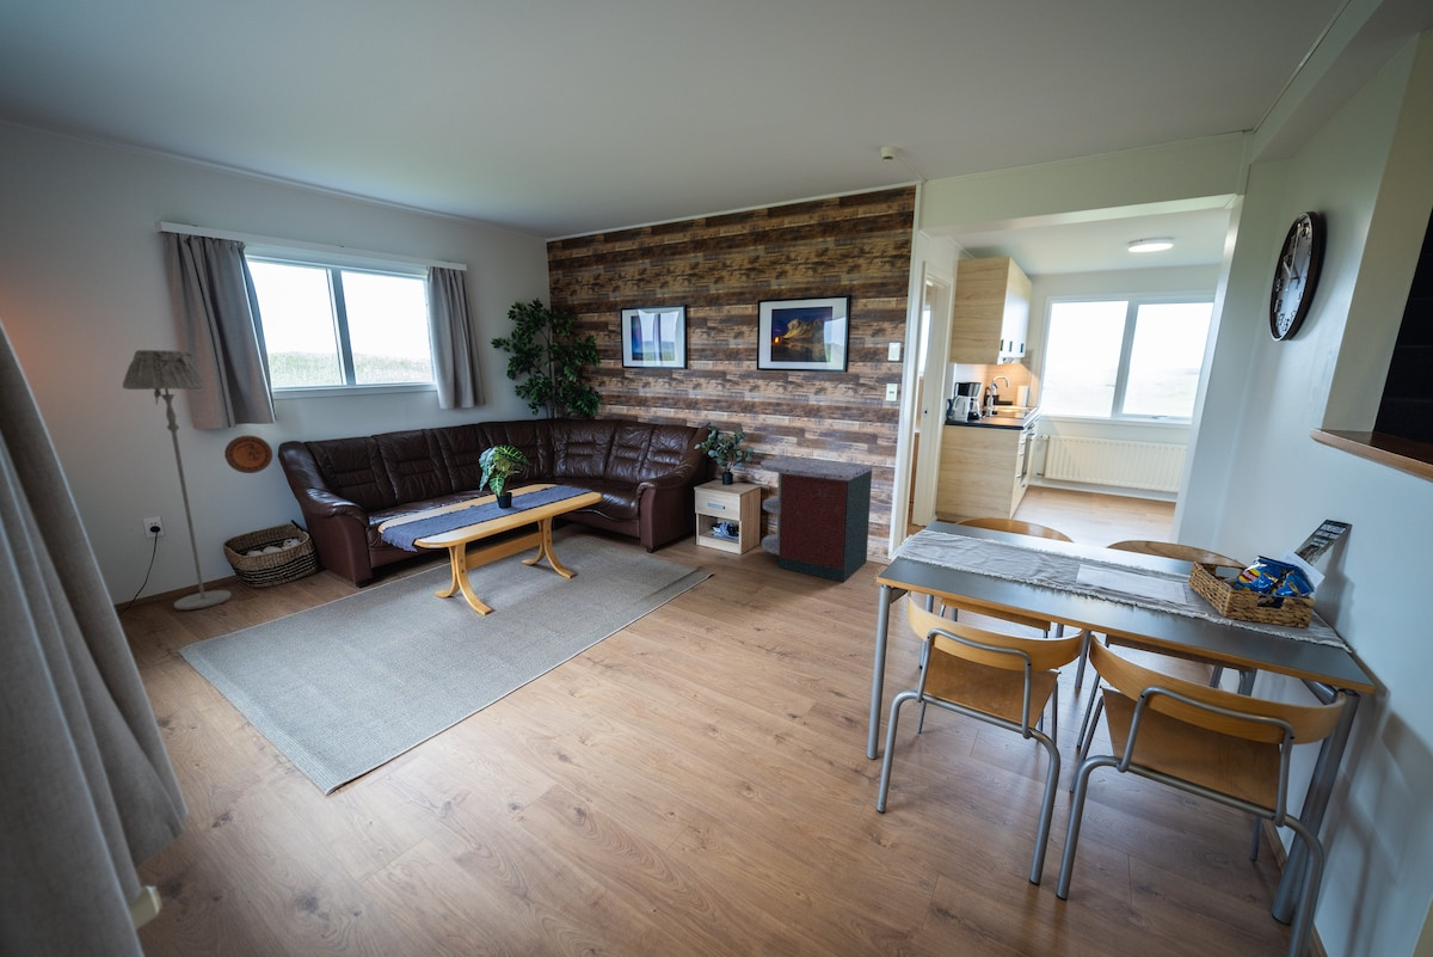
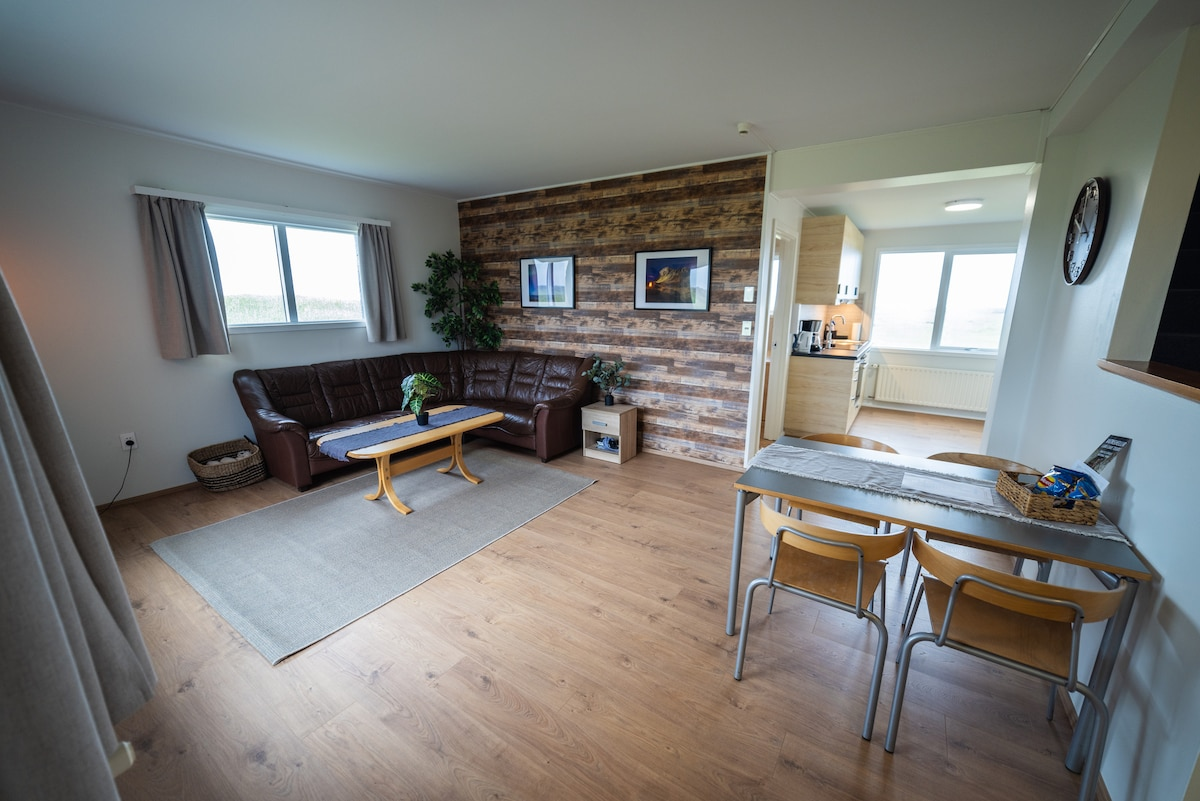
- storage cabinet [759,458,873,582]
- floor lamp [122,349,233,611]
- decorative plate [223,435,273,474]
